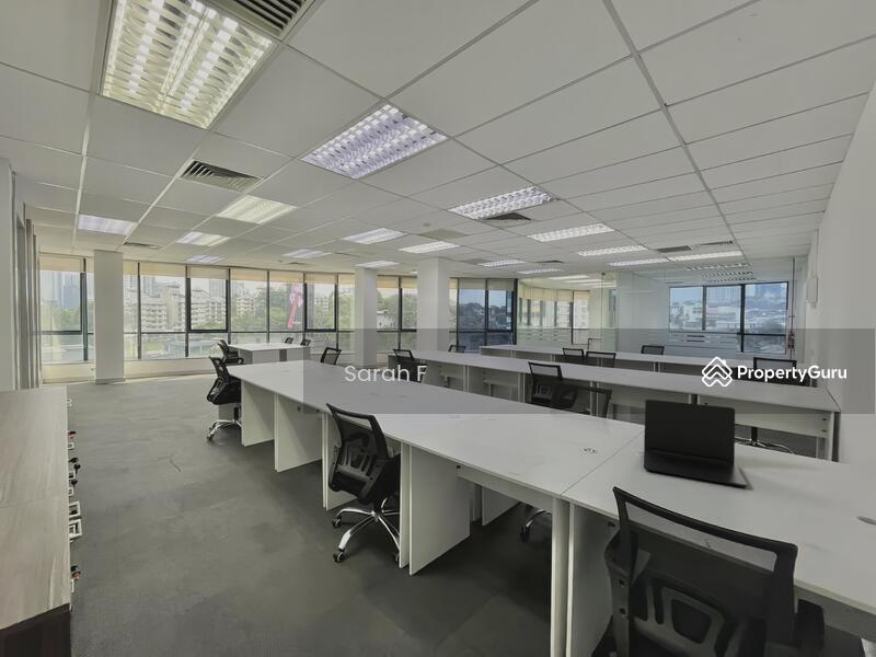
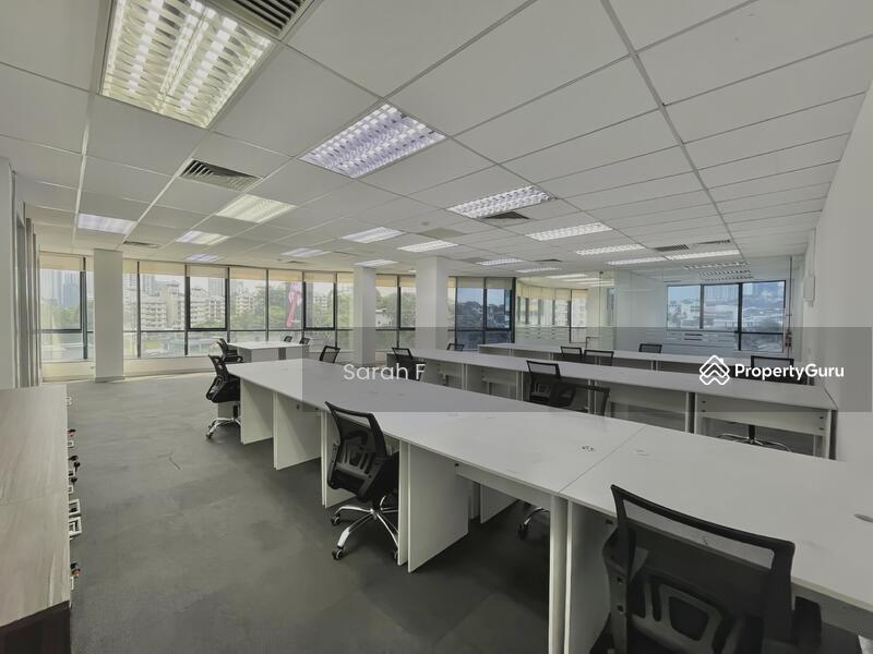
- laptop [643,399,748,488]
